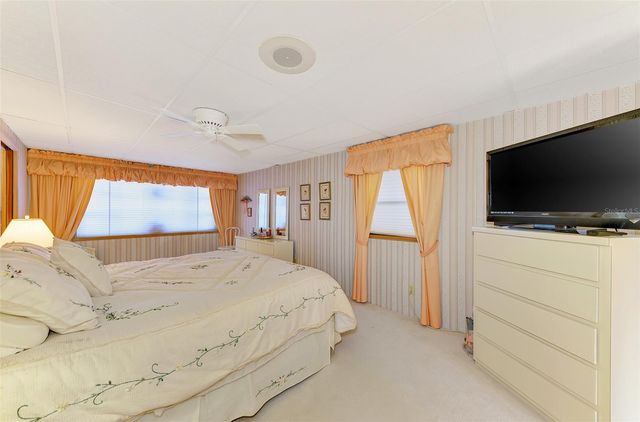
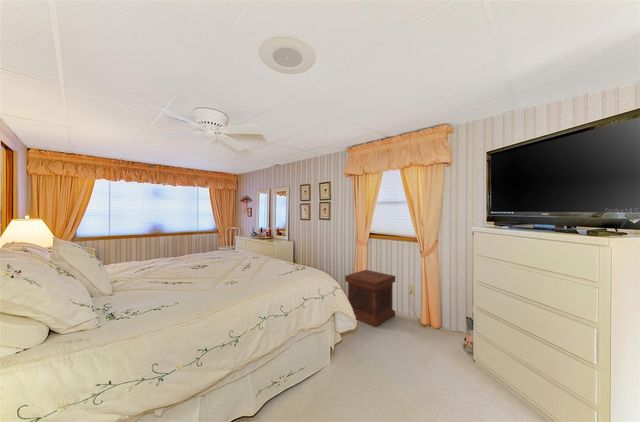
+ side table [344,269,396,328]
